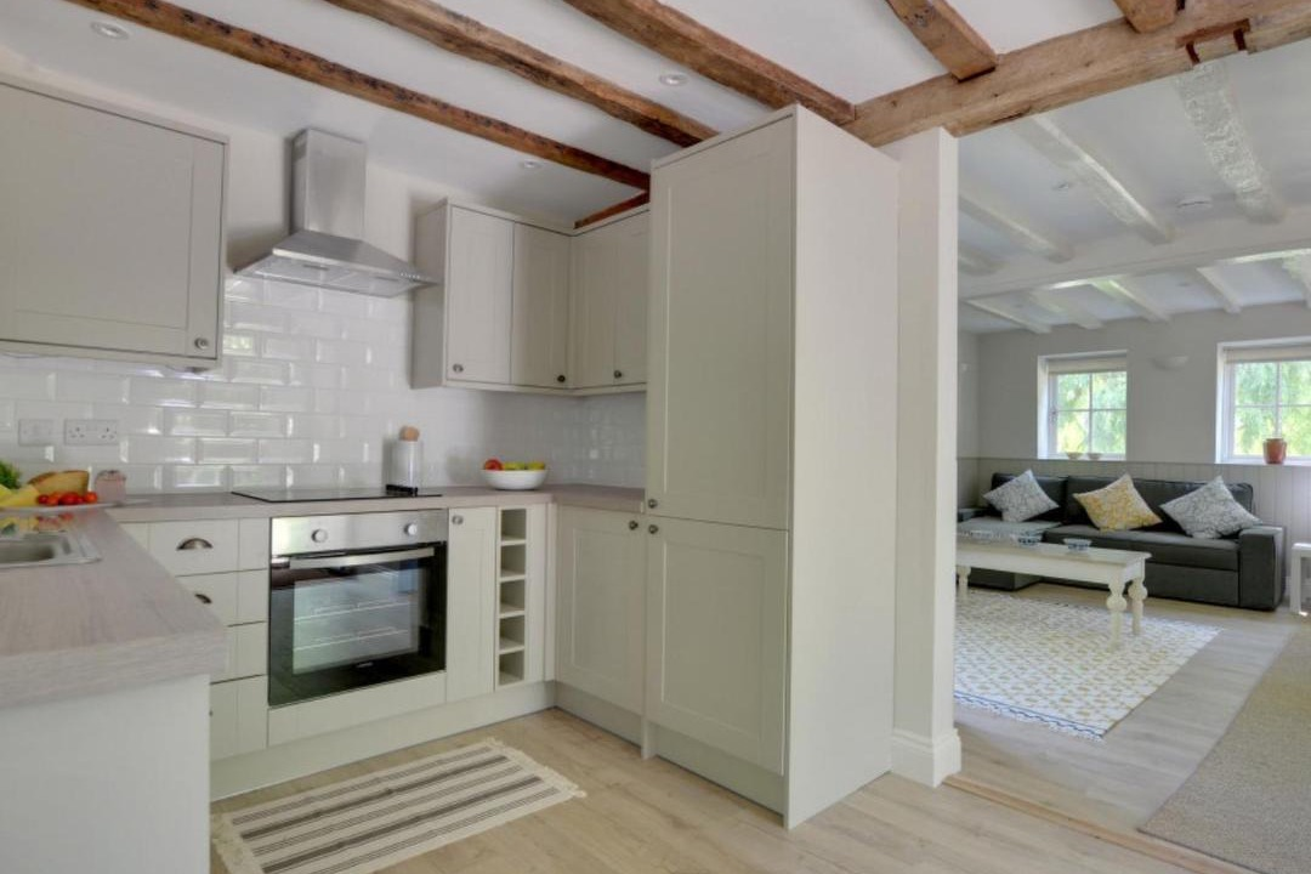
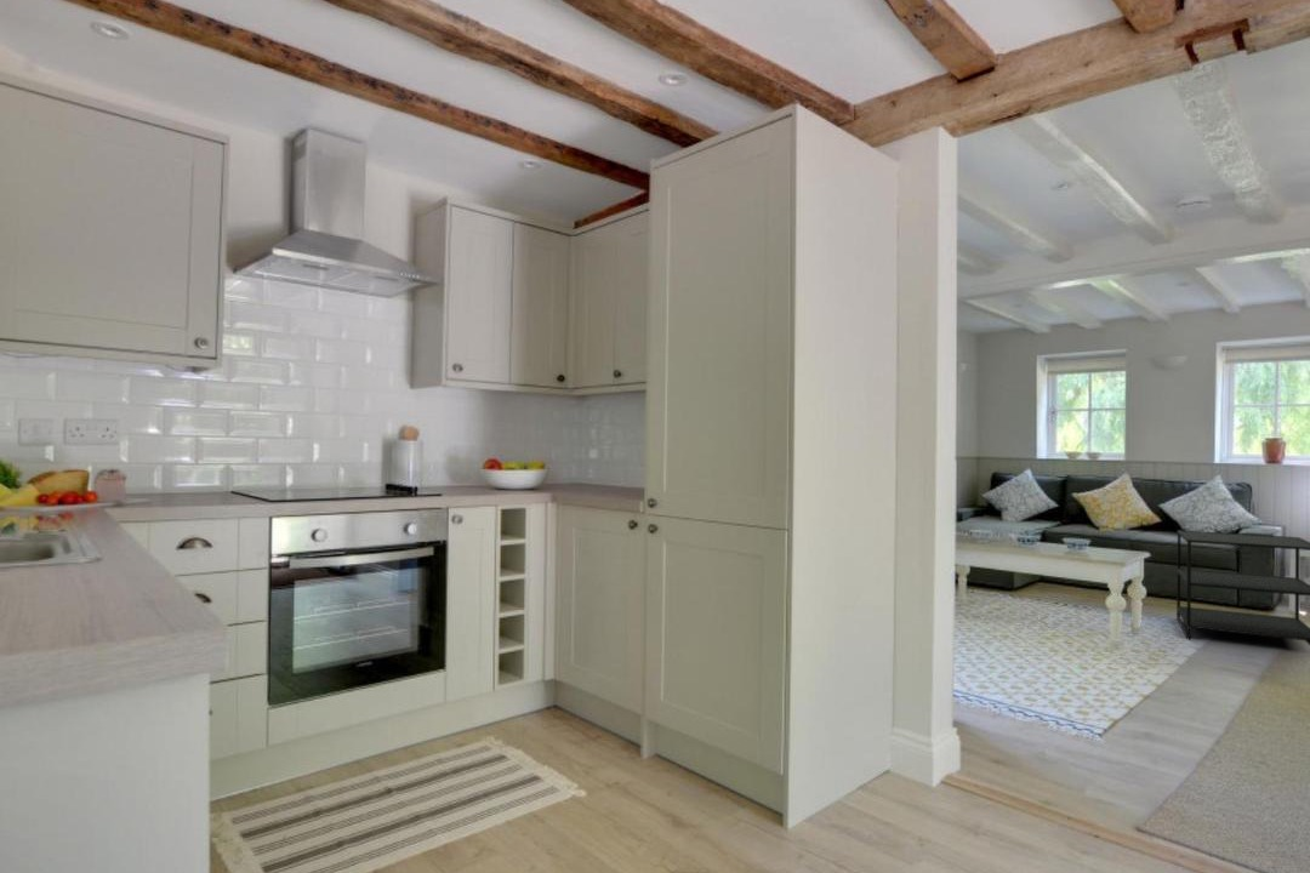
+ side table [1175,529,1310,646]
